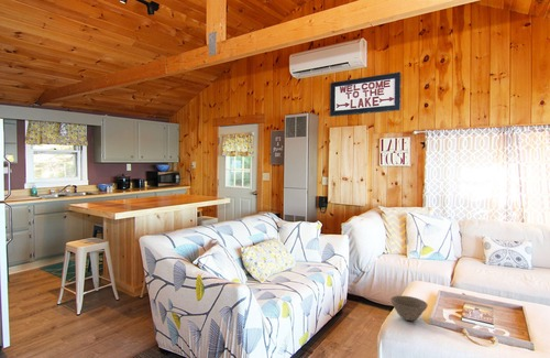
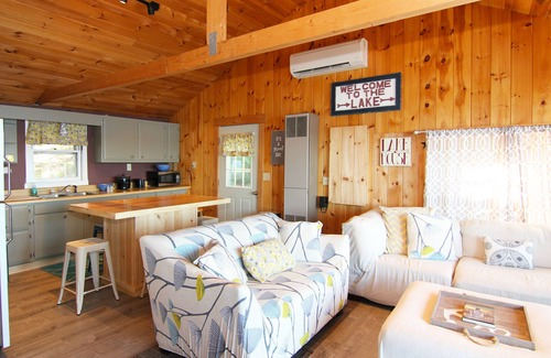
- bowl [389,295,429,322]
